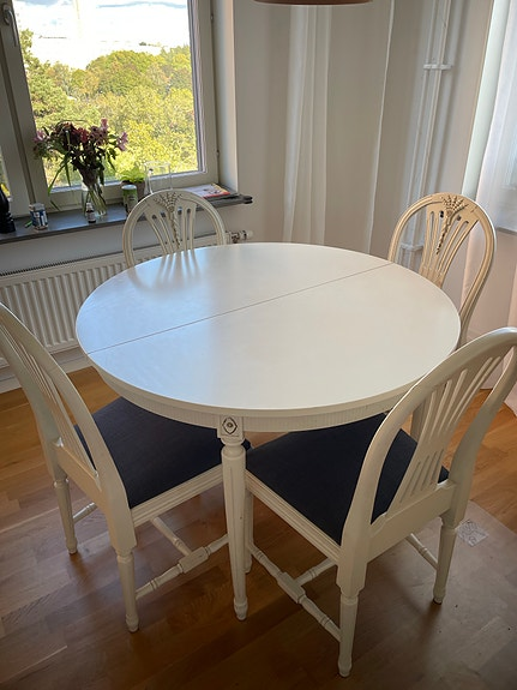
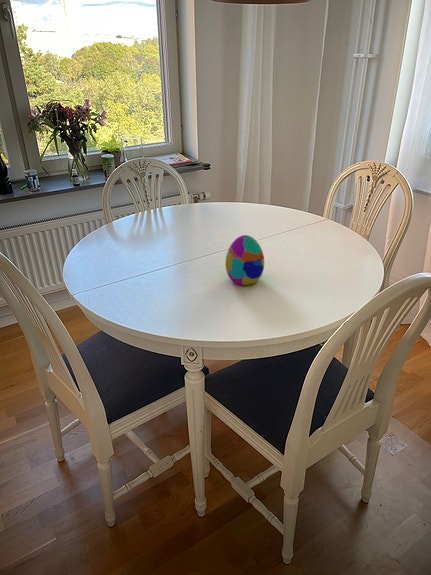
+ decorative egg [224,234,265,286]
